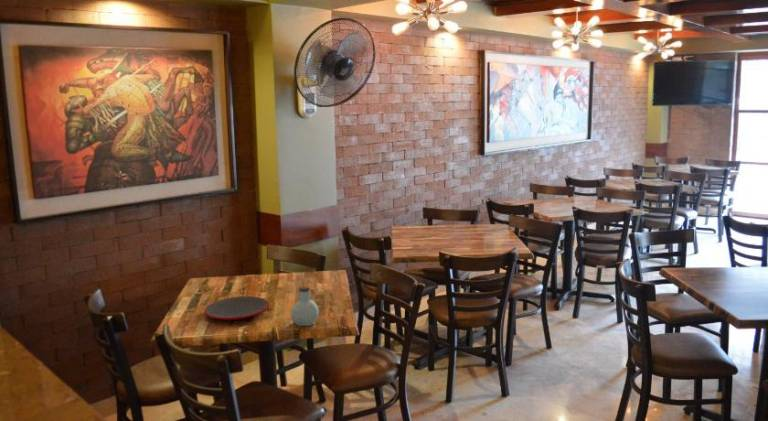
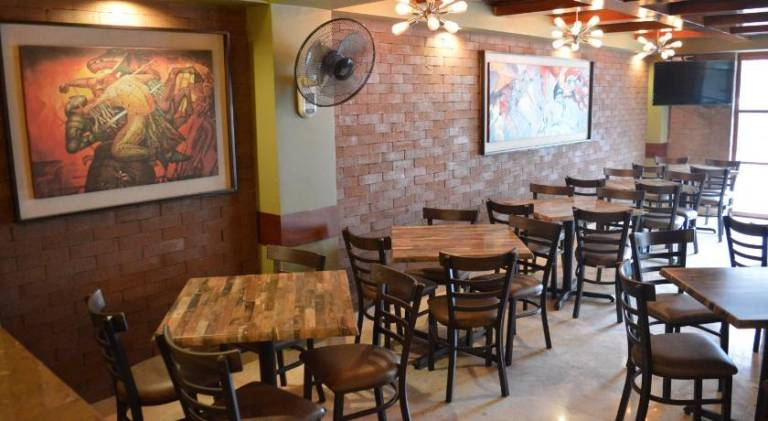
- jar [290,286,320,327]
- plate [203,295,271,321]
